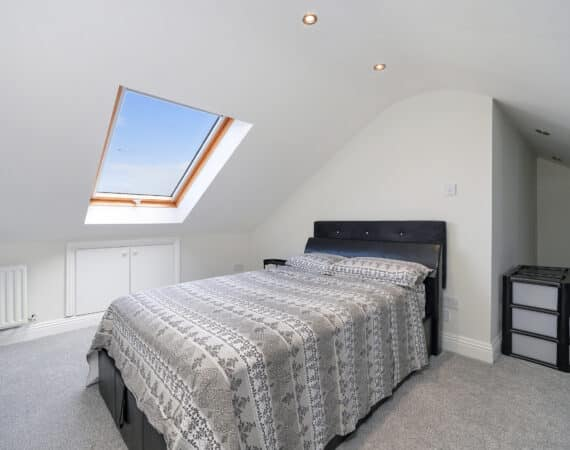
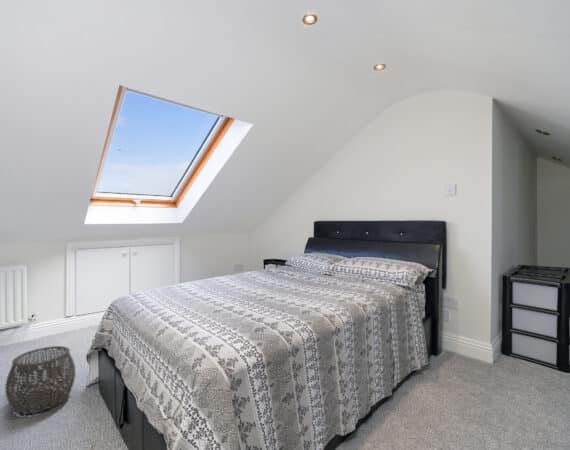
+ woven basket [4,345,77,416]
